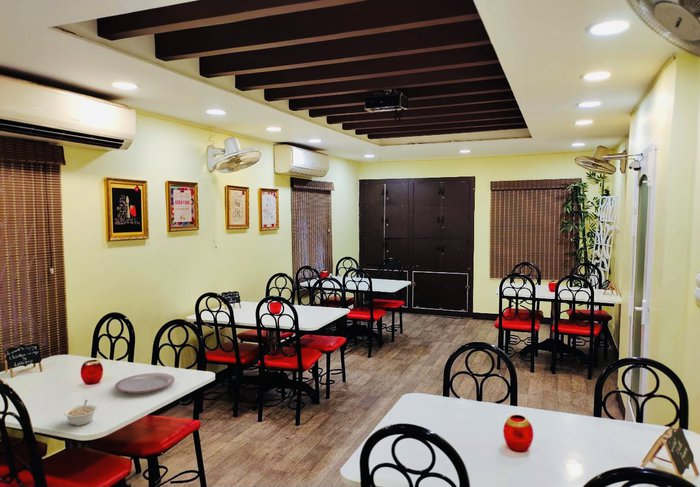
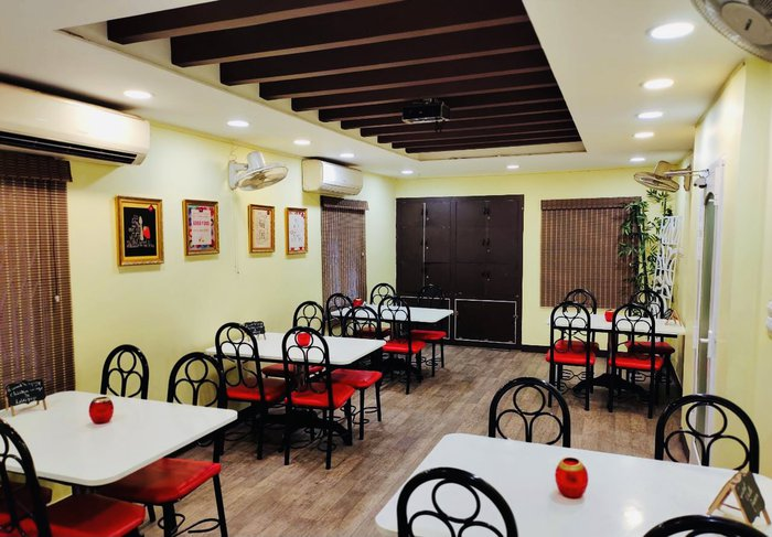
- legume [63,399,98,426]
- plate [114,372,176,394]
